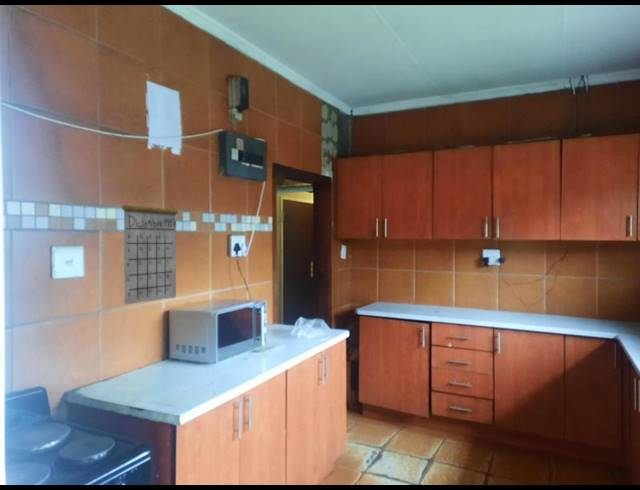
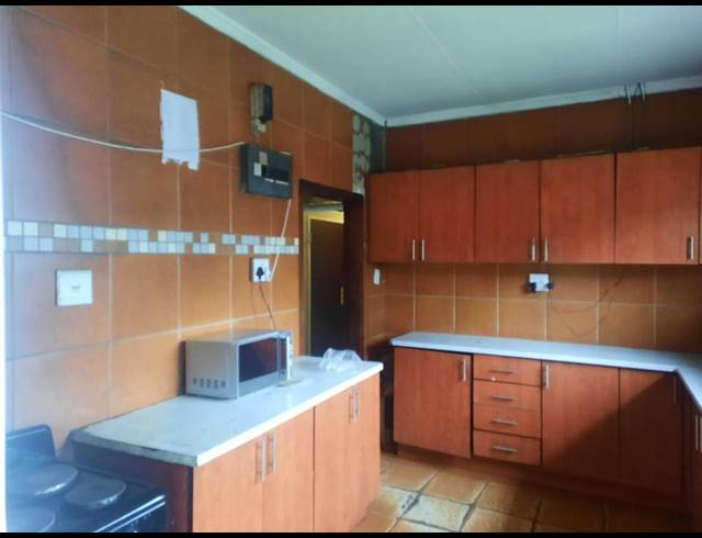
- calendar [121,185,179,306]
